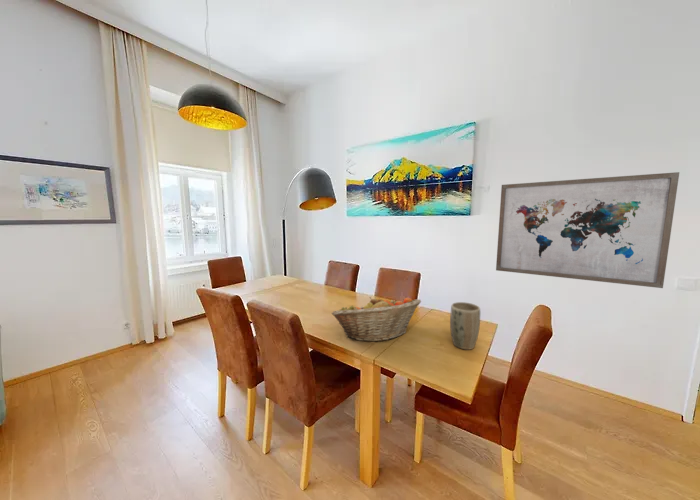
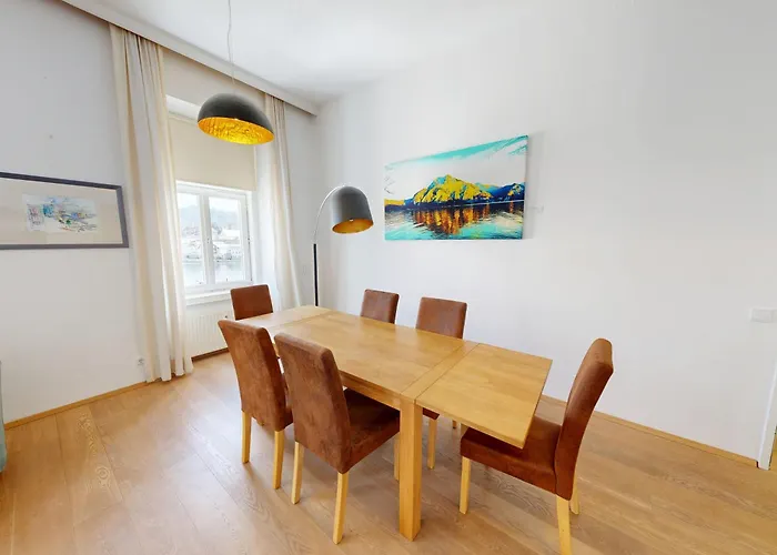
- fruit basket [330,297,422,342]
- wall art [495,171,680,289]
- plant pot [449,301,481,351]
